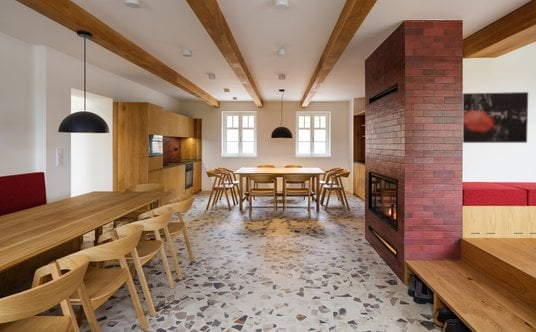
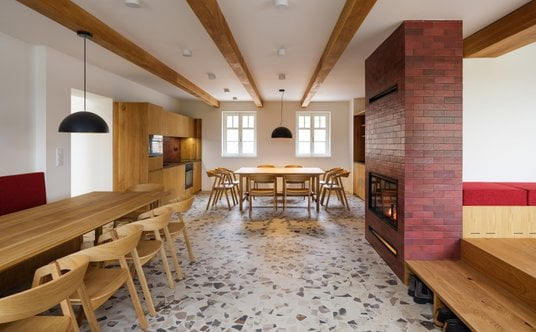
- wall art [462,91,529,144]
